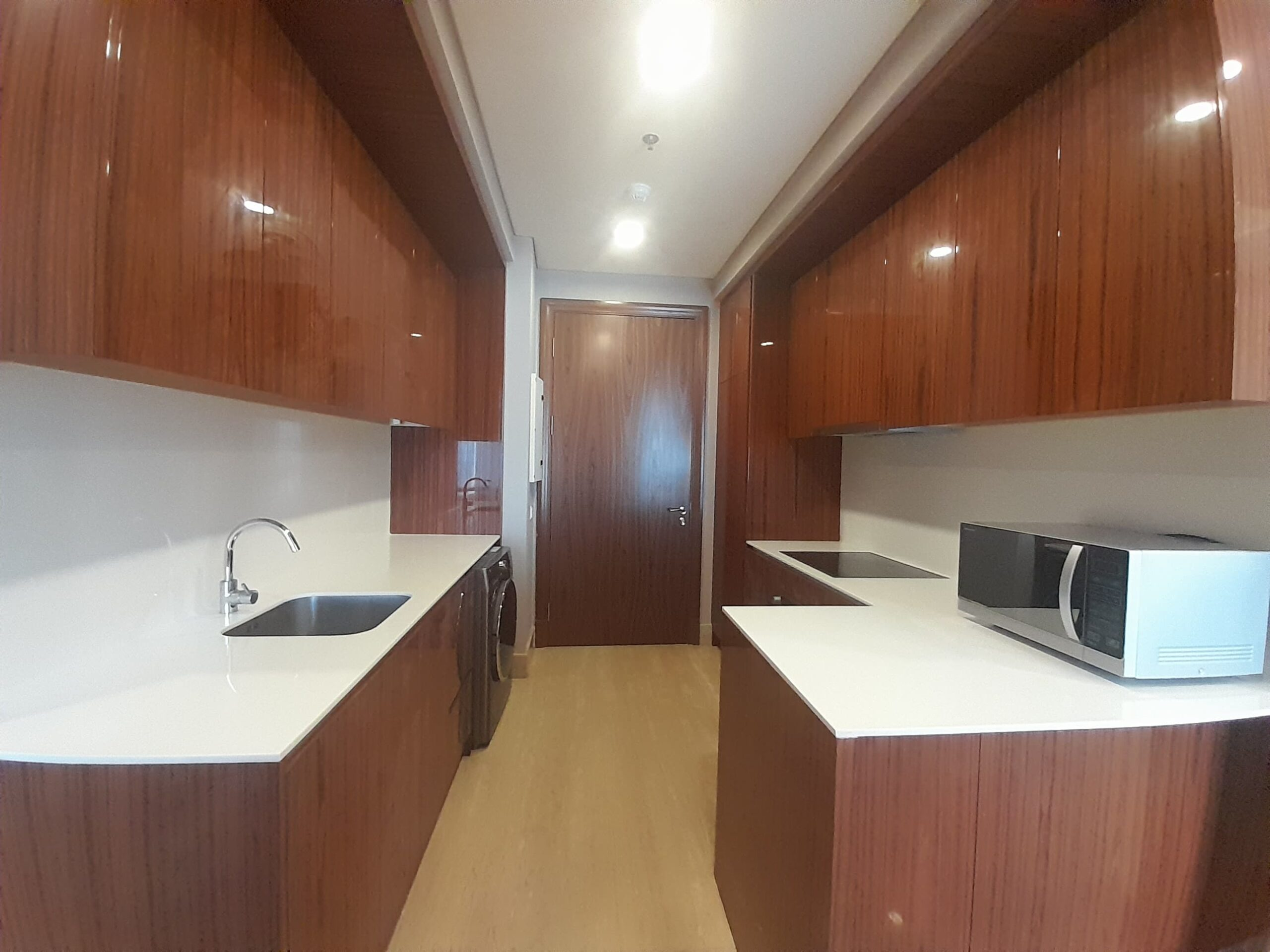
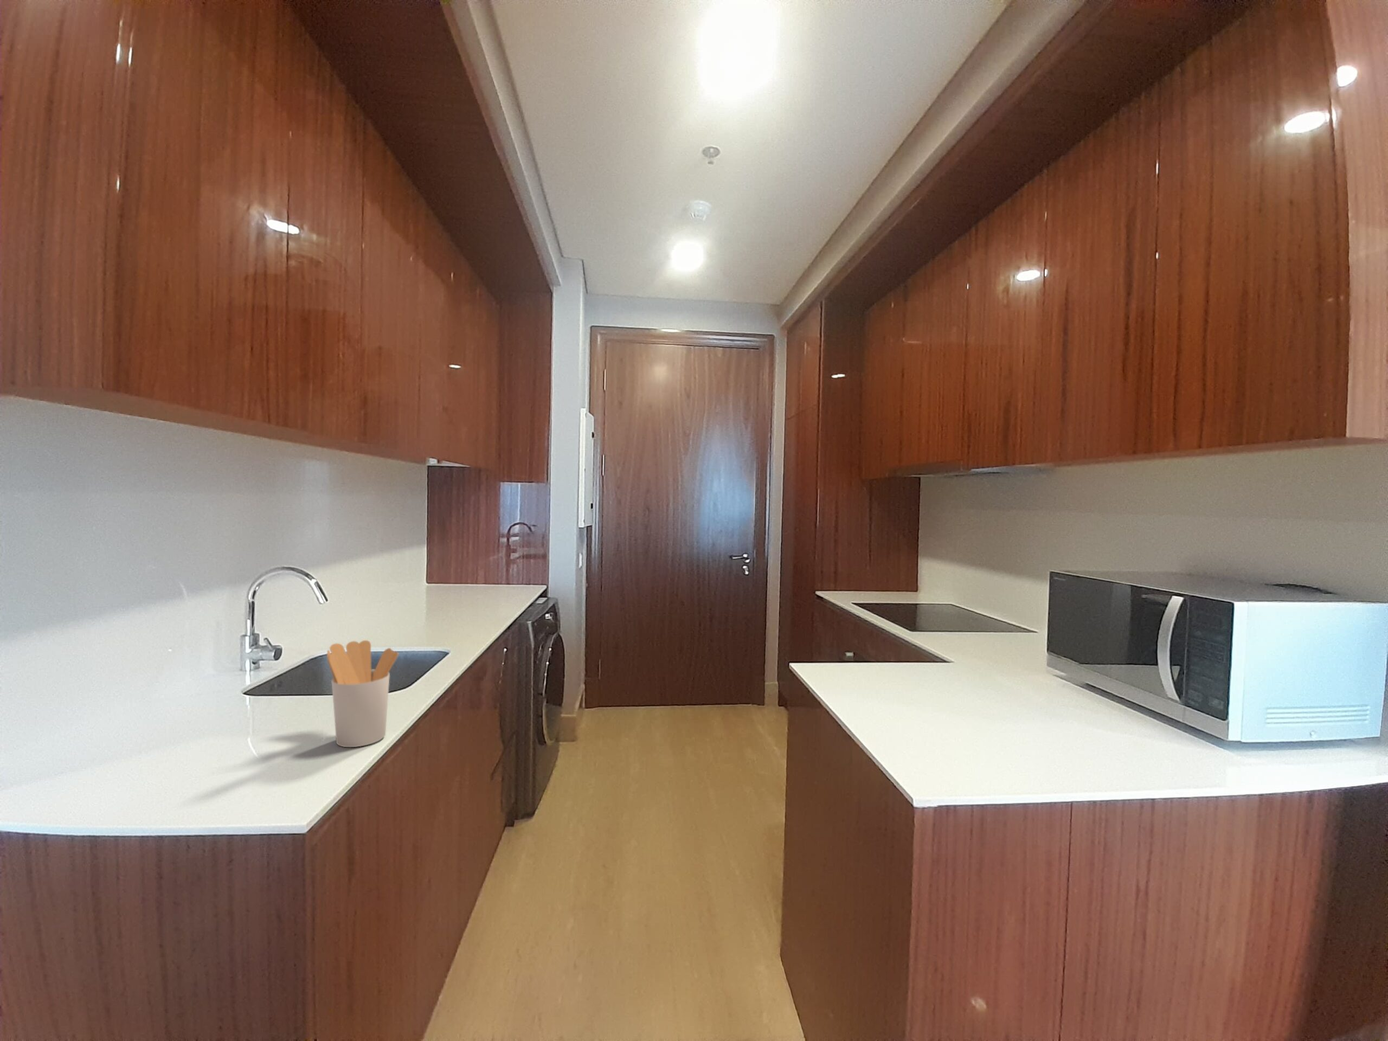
+ utensil holder [327,640,399,748]
